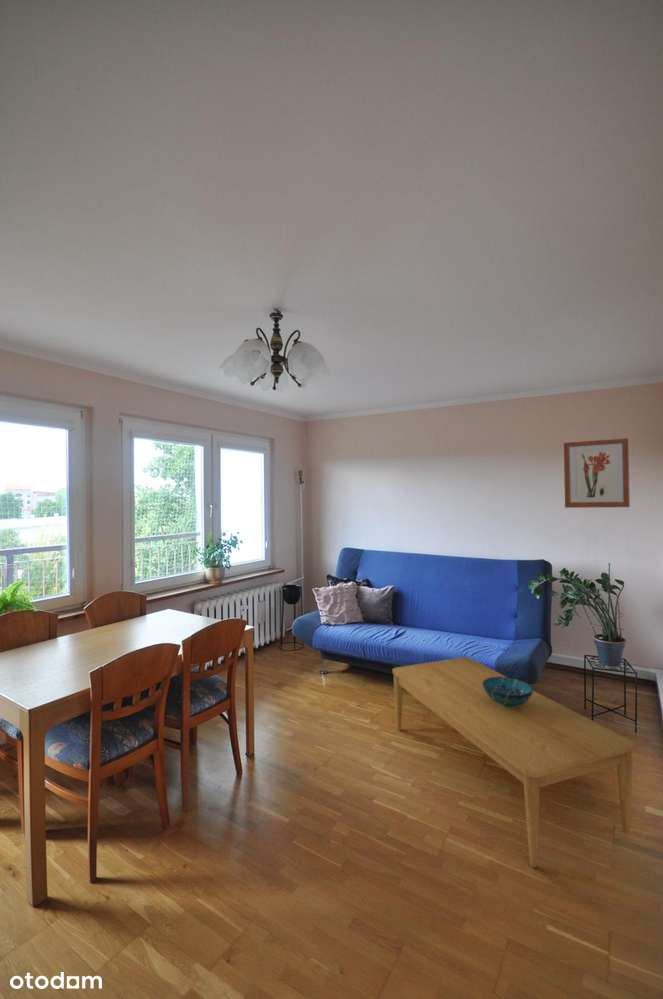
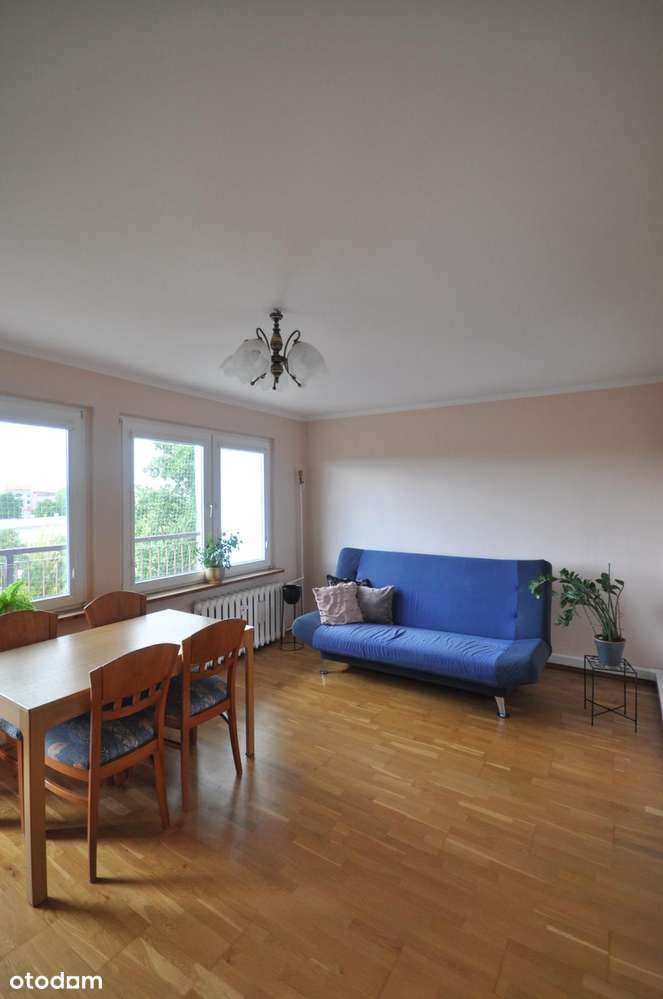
- coffee table [392,656,635,869]
- wall art [563,437,631,509]
- decorative bowl [483,676,534,708]
